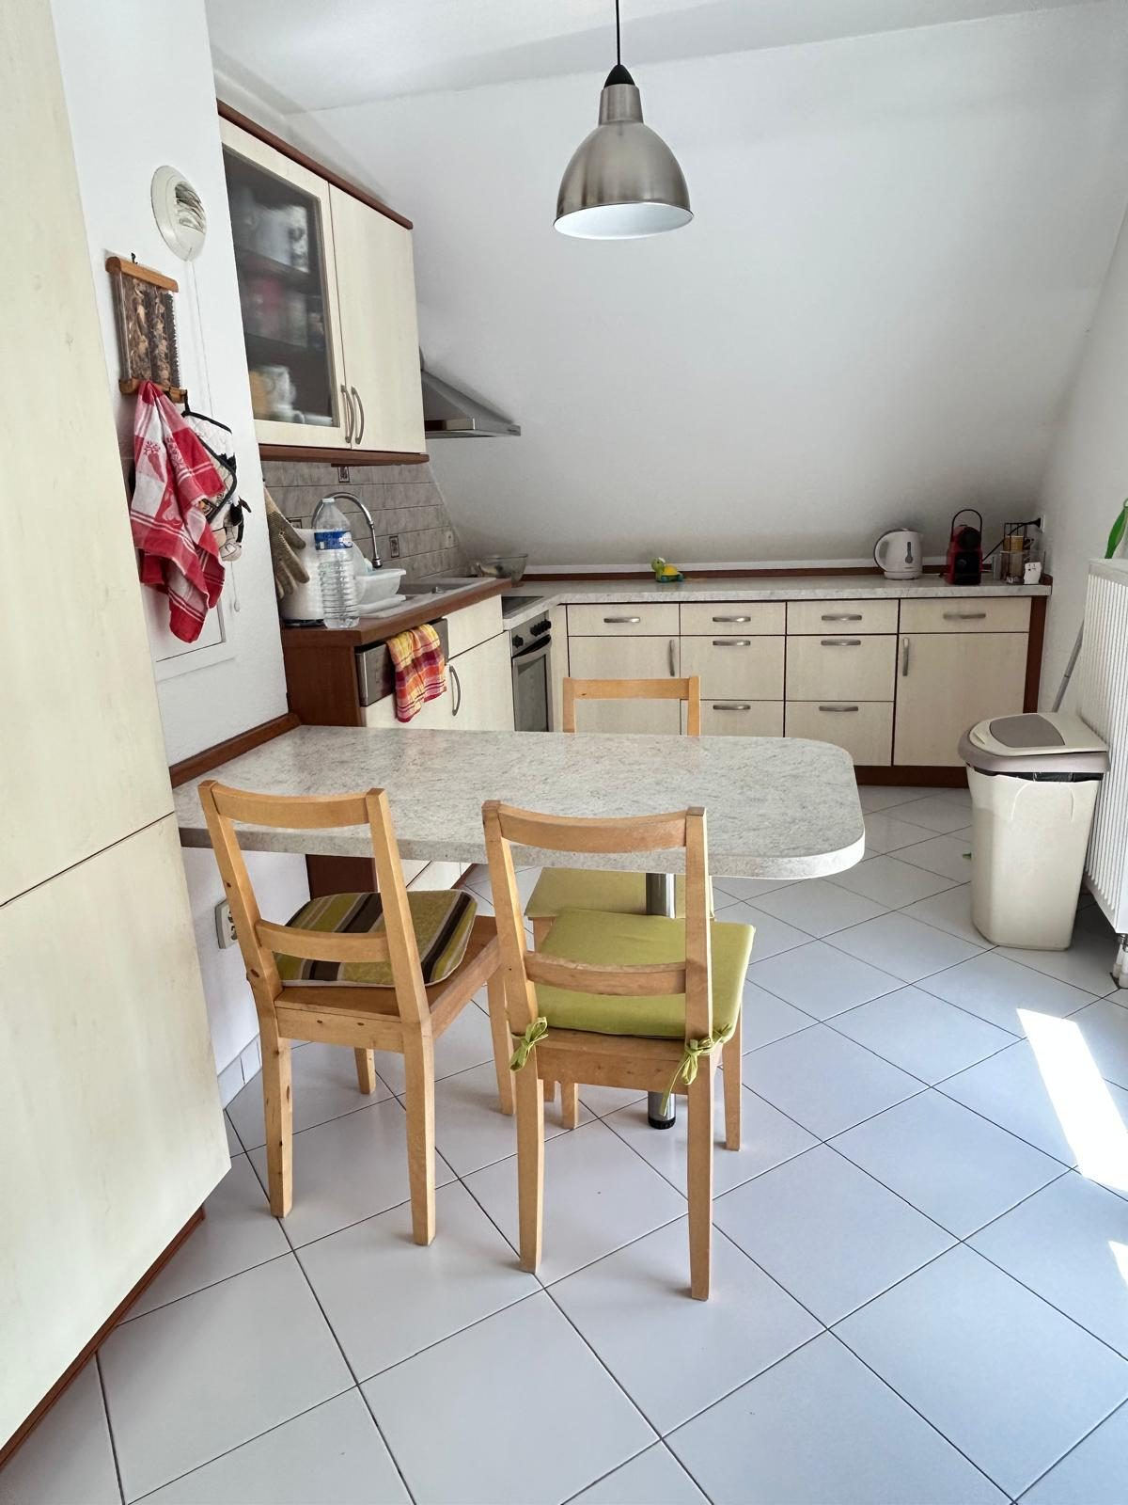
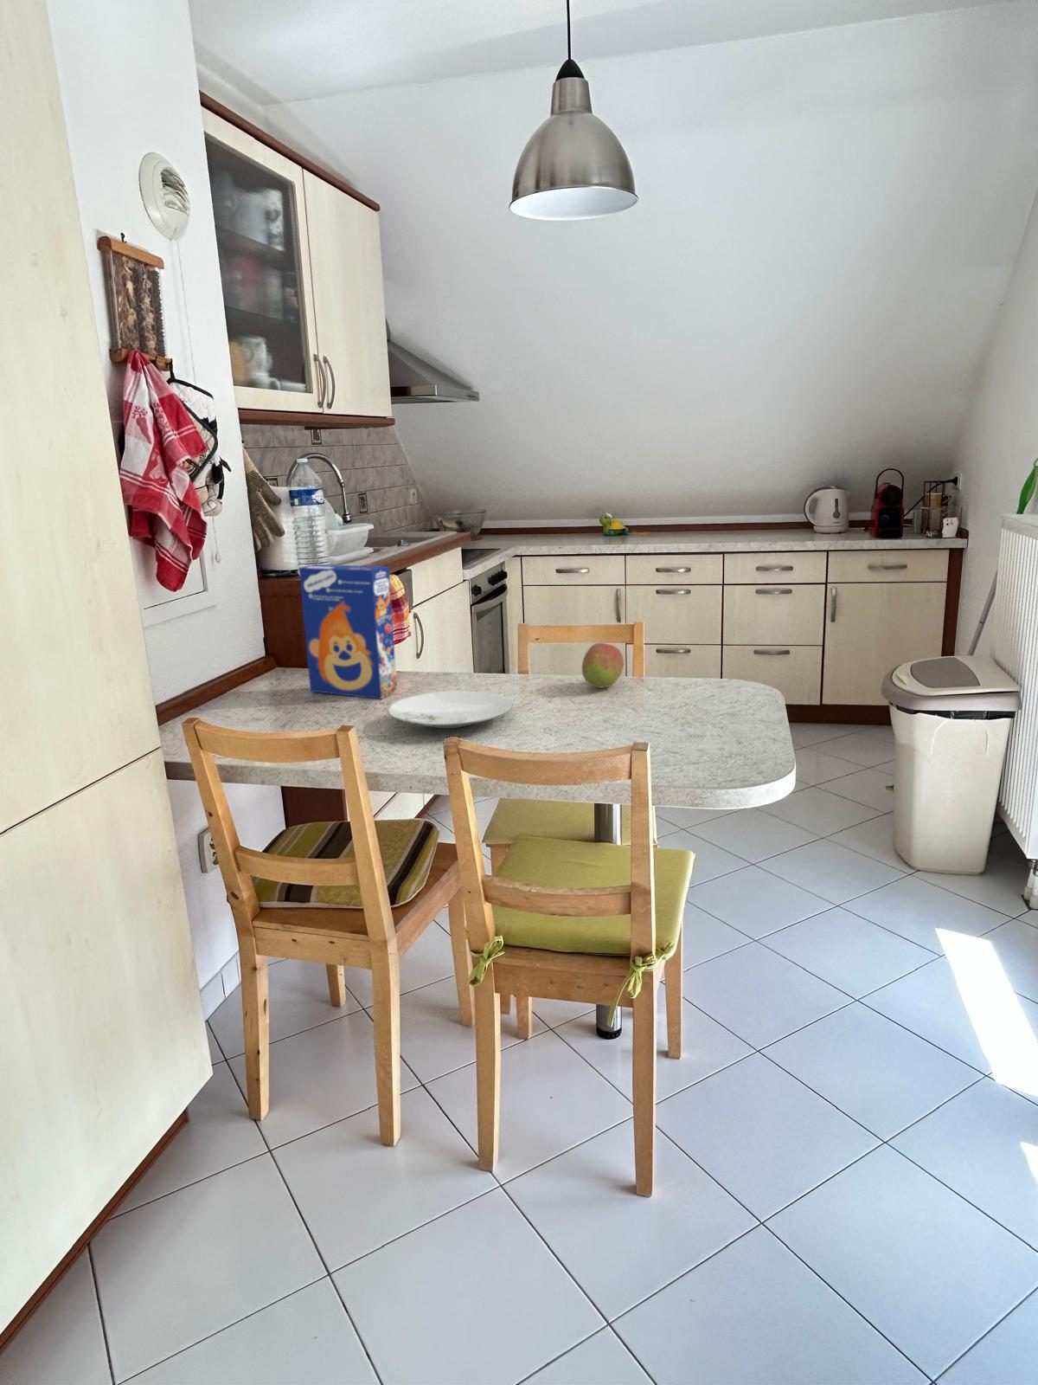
+ fruit [581,642,625,689]
+ cereal box [299,564,398,699]
+ plate [387,690,512,730]
